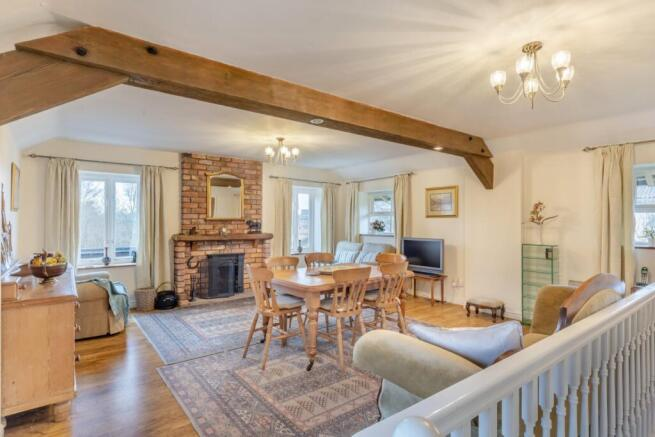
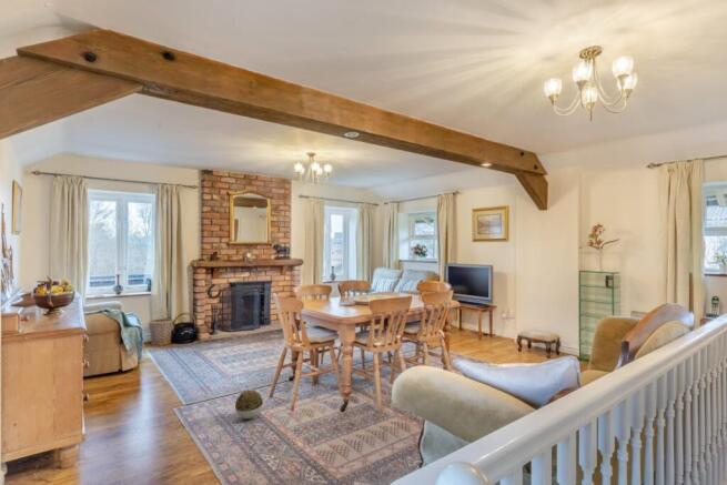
+ decorative ball [234,388,264,420]
